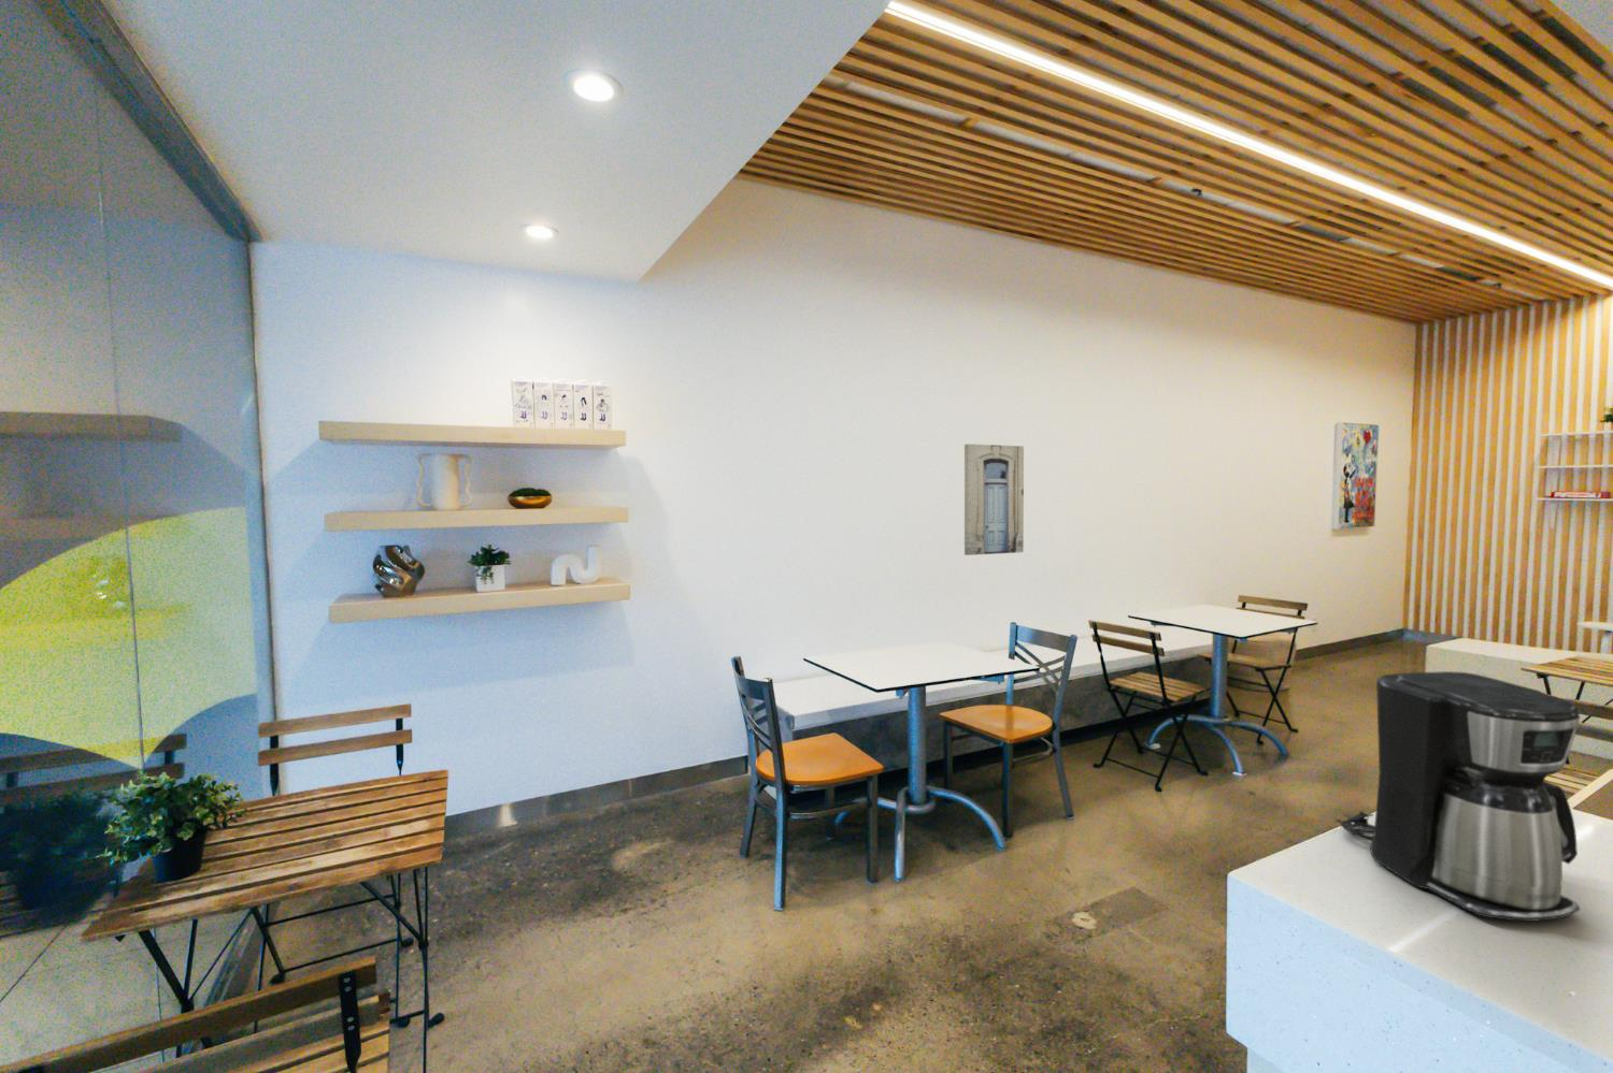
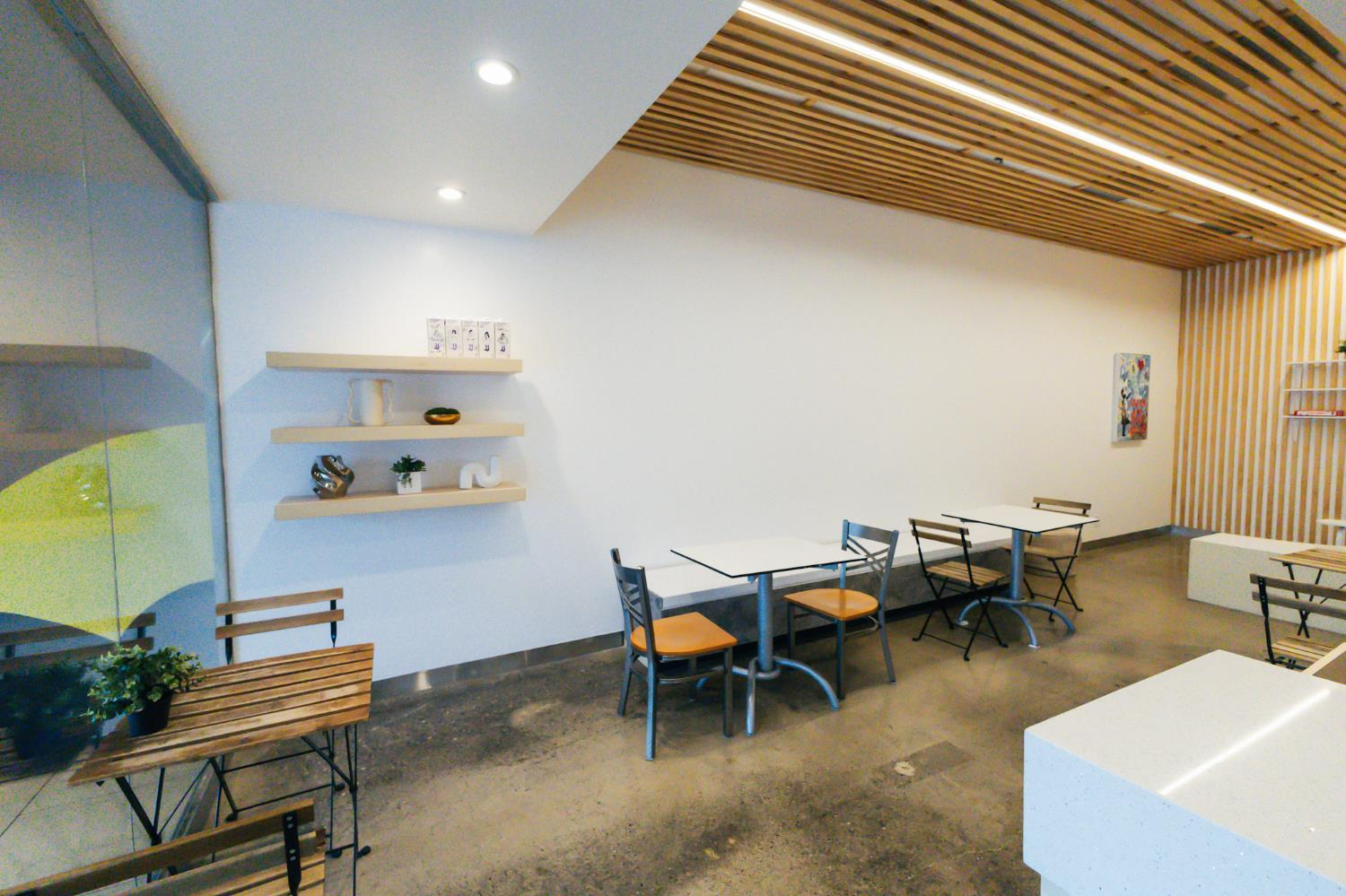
- coffee maker [1340,671,1581,922]
- wall art [963,443,1025,557]
